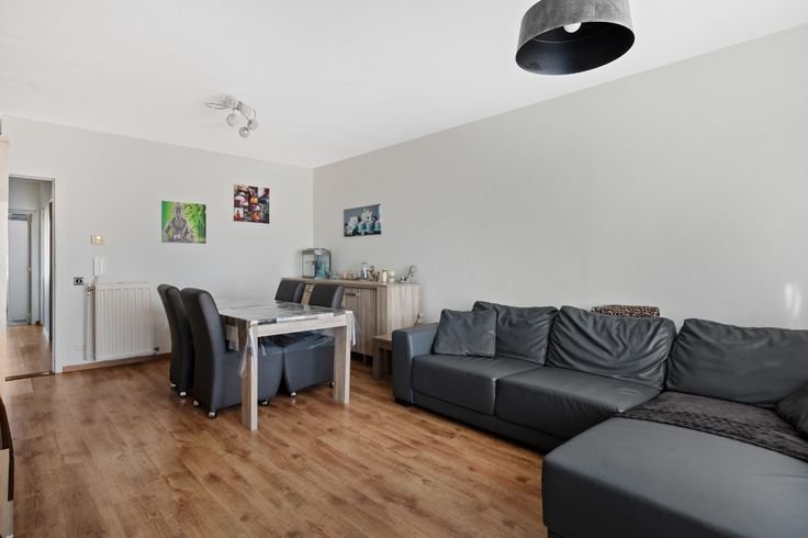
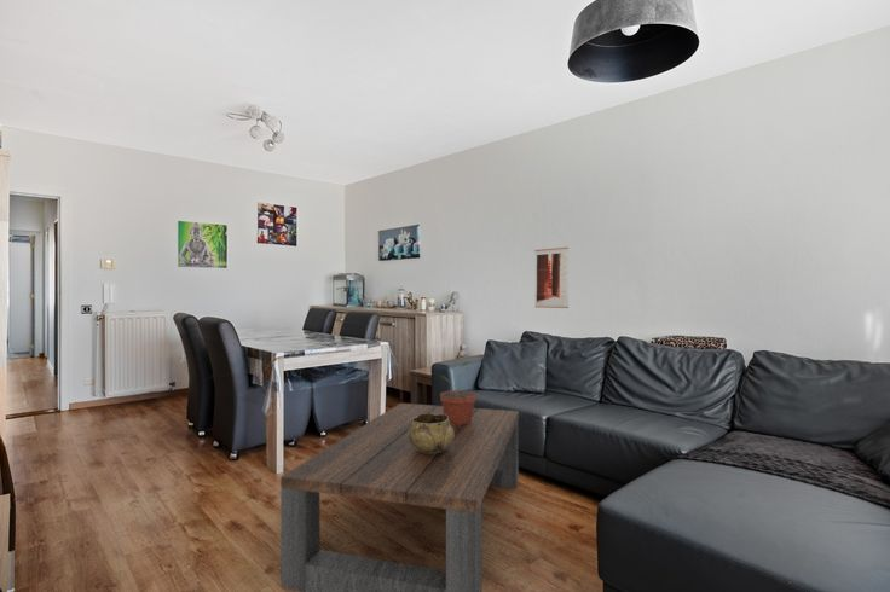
+ coffee table [279,402,520,592]
+ wall art [533,246,570,309]
+ potted plant [437,360,478,424]
+ decorative bowl [409,413,455,453]
